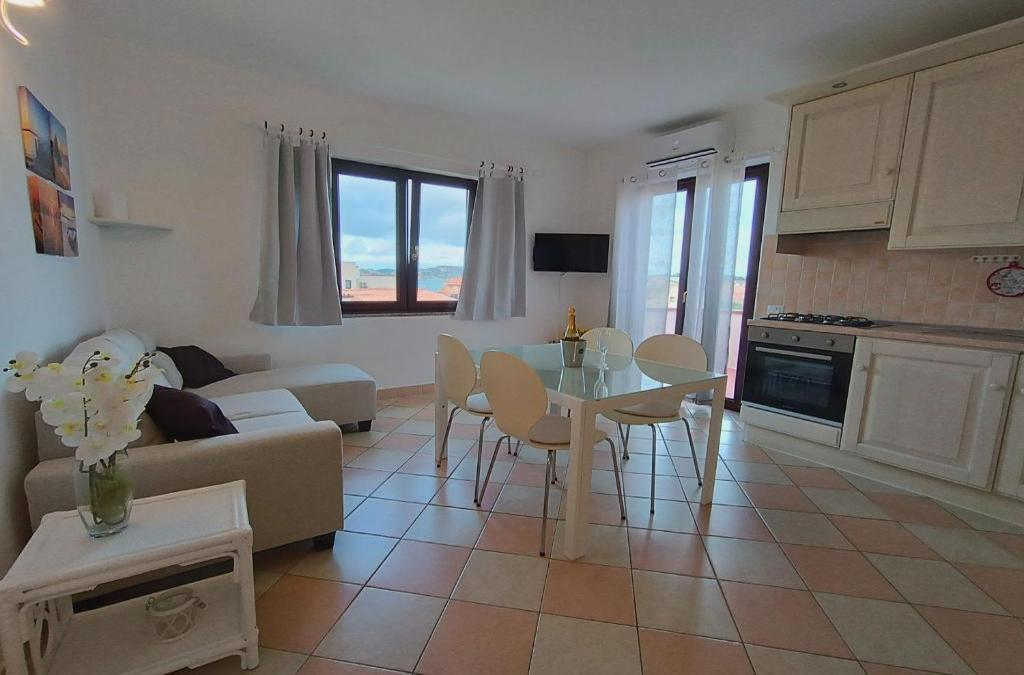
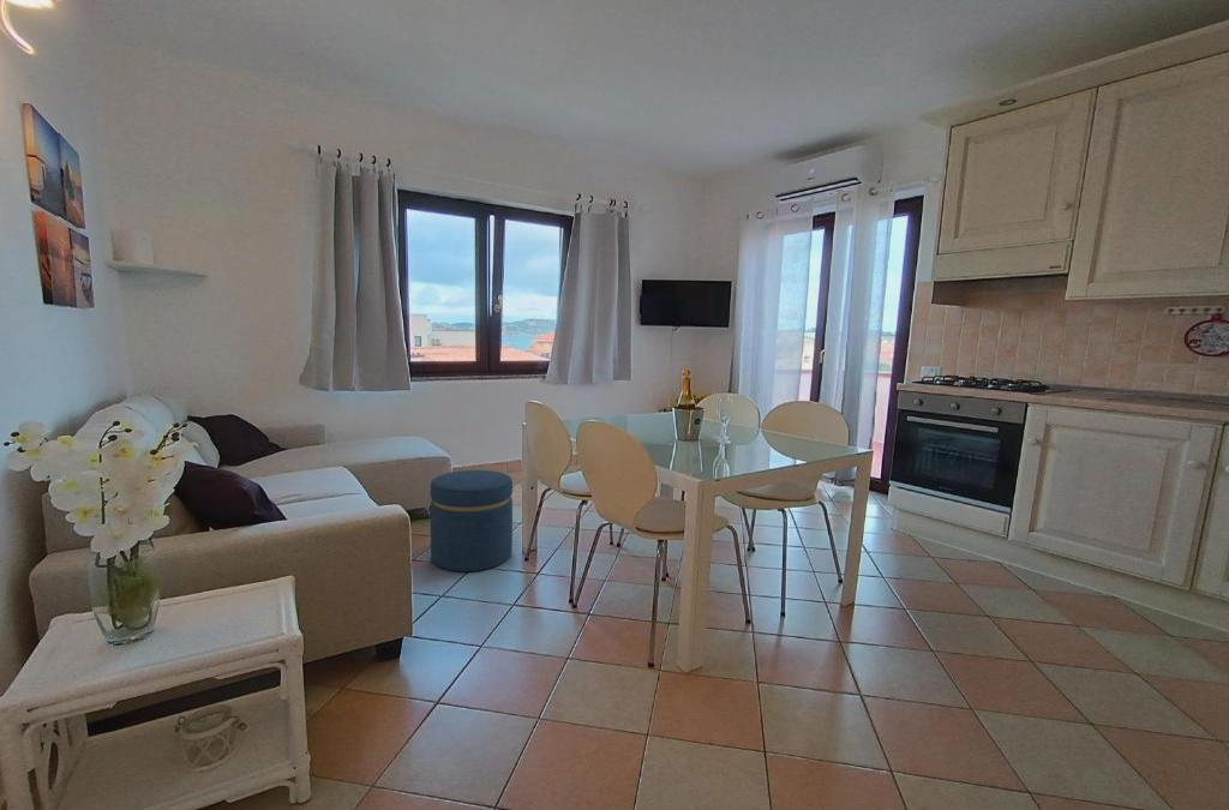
+ ottoman [430,469,514,572]
